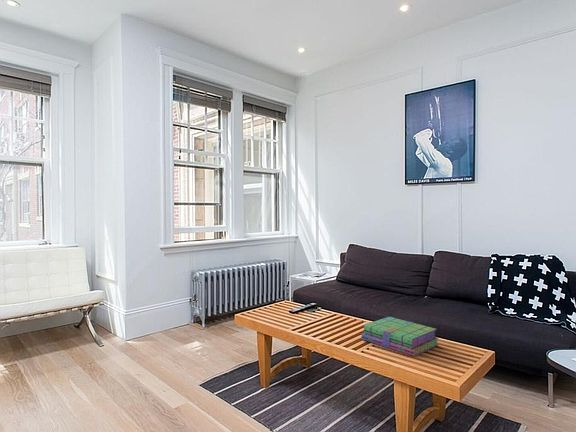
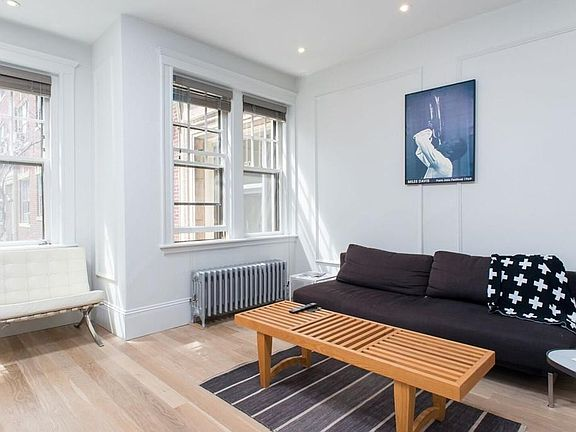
- stack of books [361,316,440,357]
